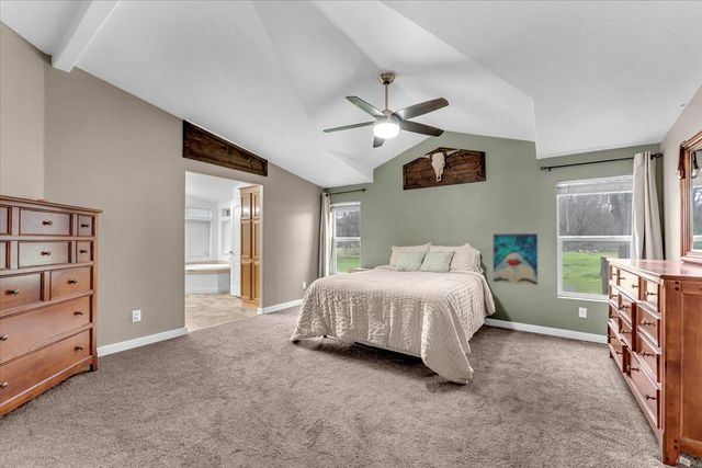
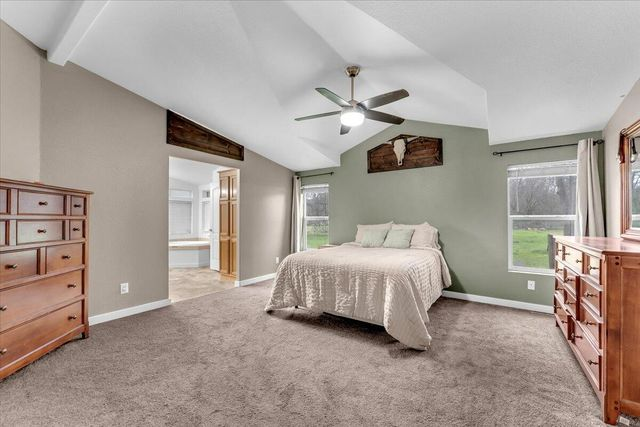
- wall art [492,232,539,286]
